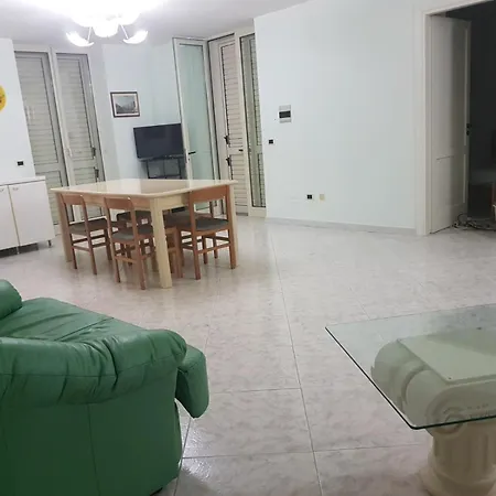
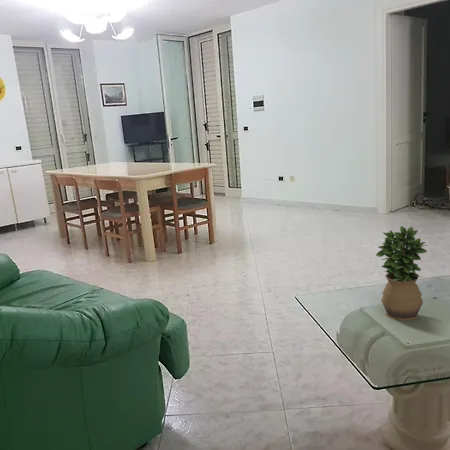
+ potted plant [375,225,428,321]
